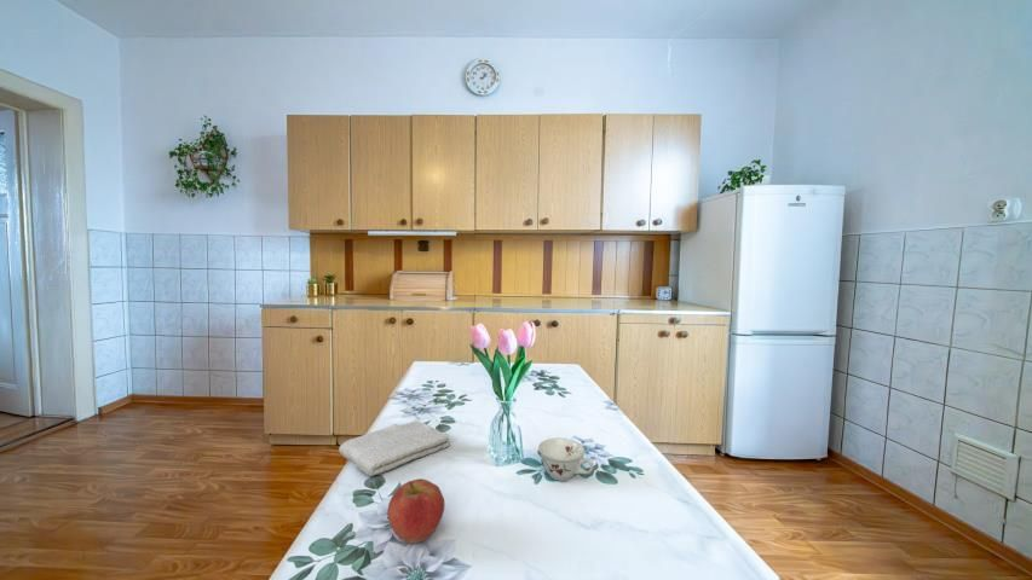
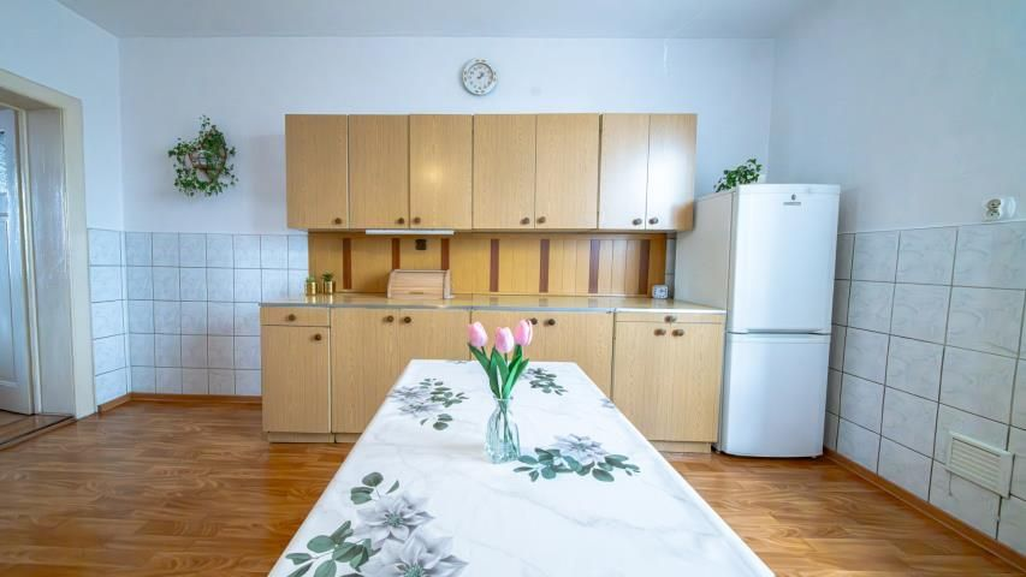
- apple [386,477,445,545]
- teacup [537,437,595,482]
- washcloth [338,419,450,477]
